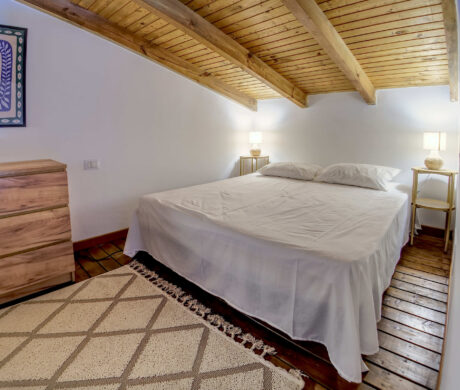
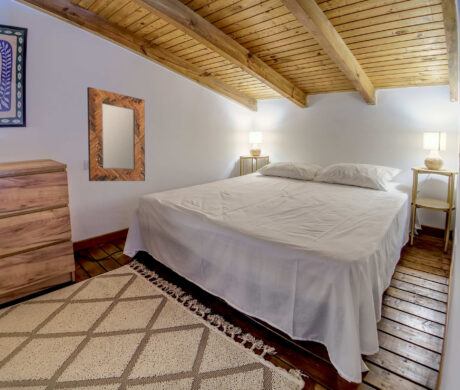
+ home mirror [86,86,146,182]
